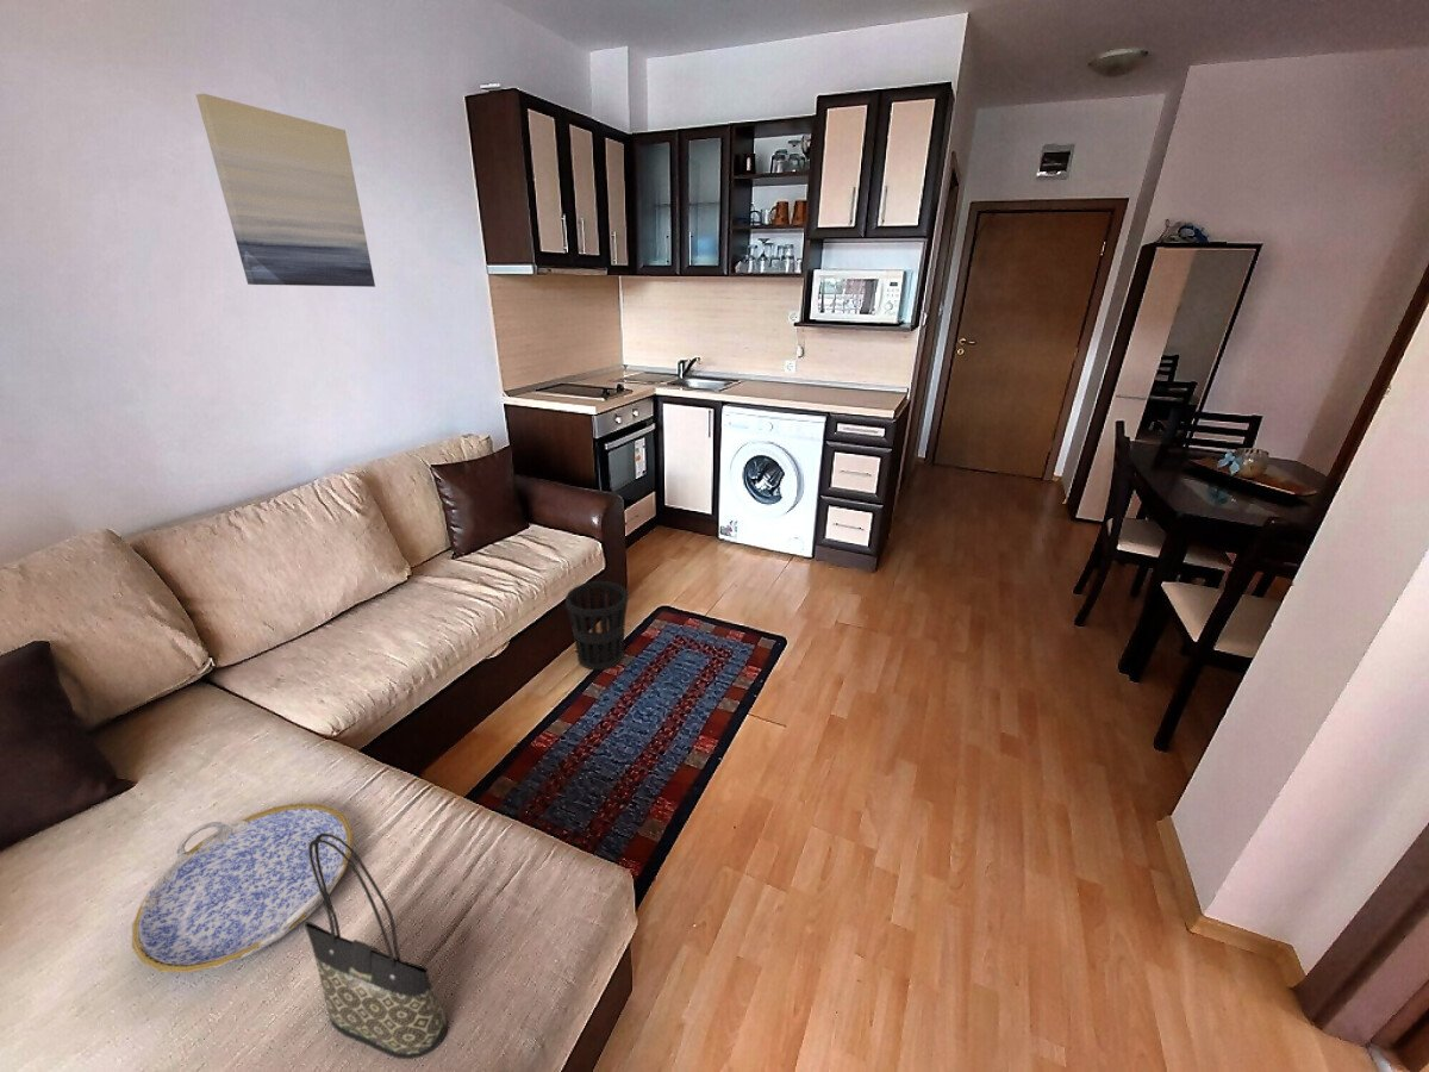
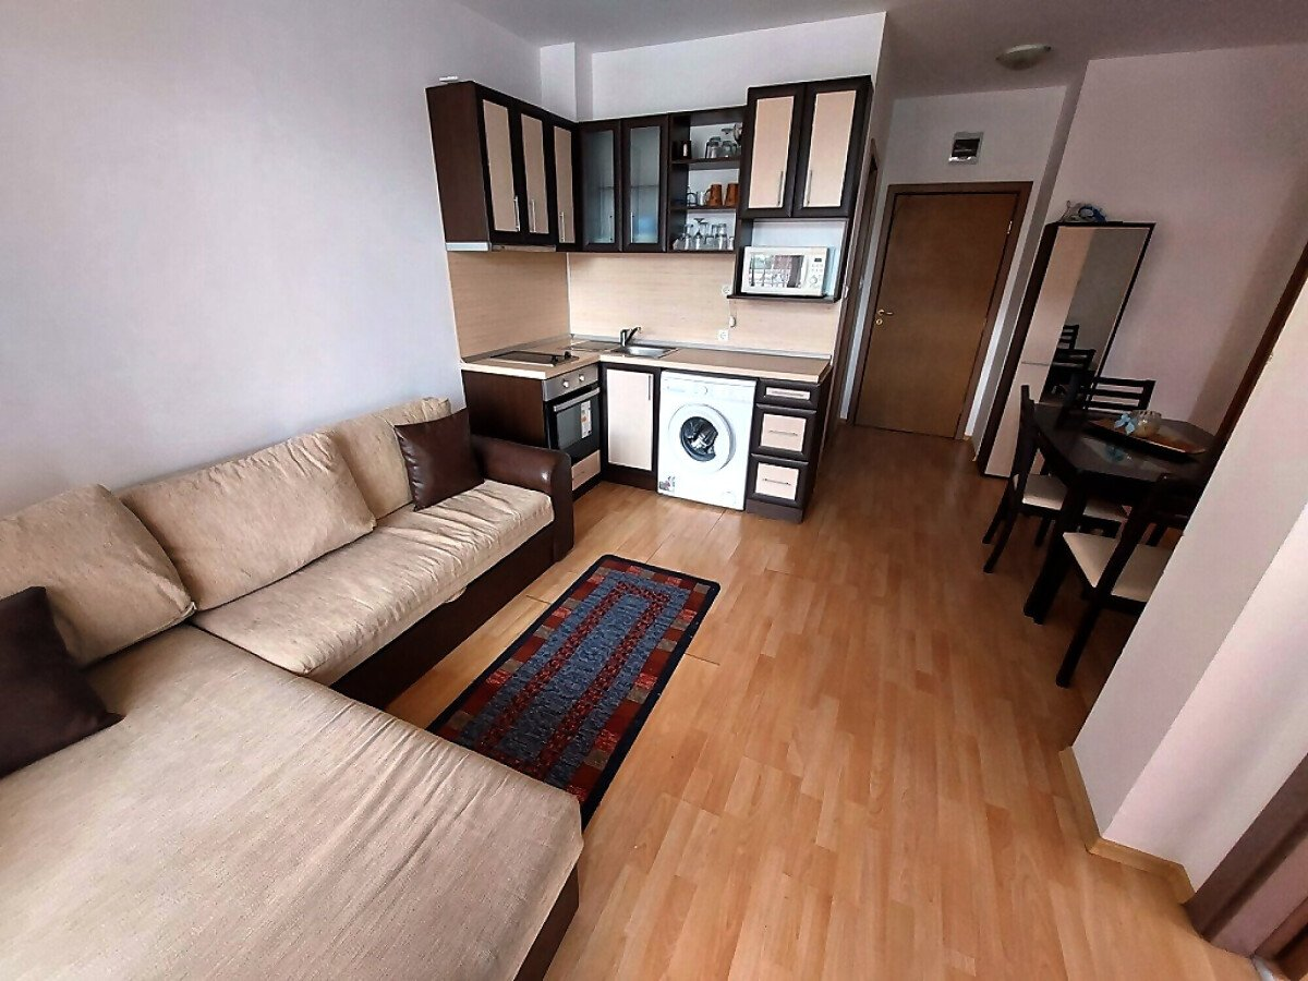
- tote bag [304,833,449,1060]
- wall art [195,93,376,288]
- serving tray [131,802,355,974]
- wastebasket [564,580,629,671]
